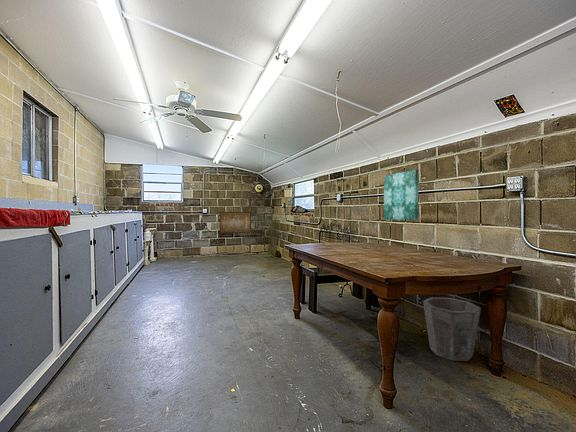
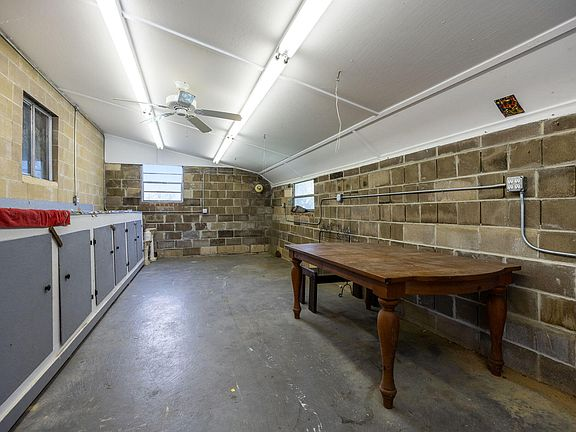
- wall art [219,211,252,234]
- waste bin [422,297,482,362]
- wall art [383,169,420,221]
